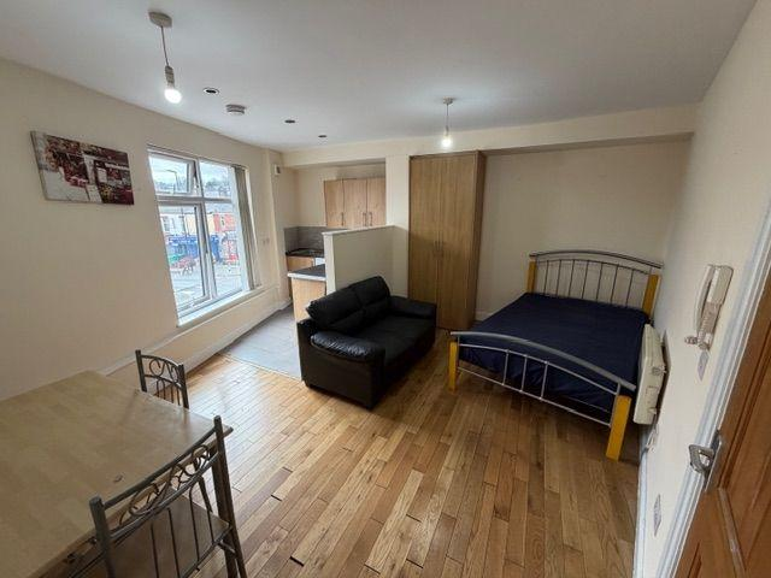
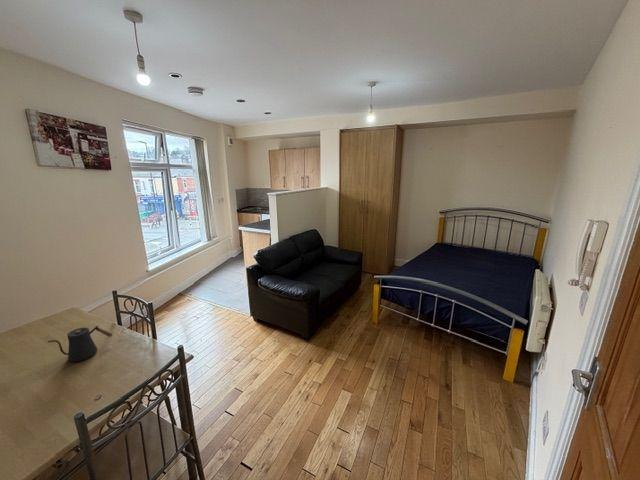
+ kettle [46,325,114,362]
